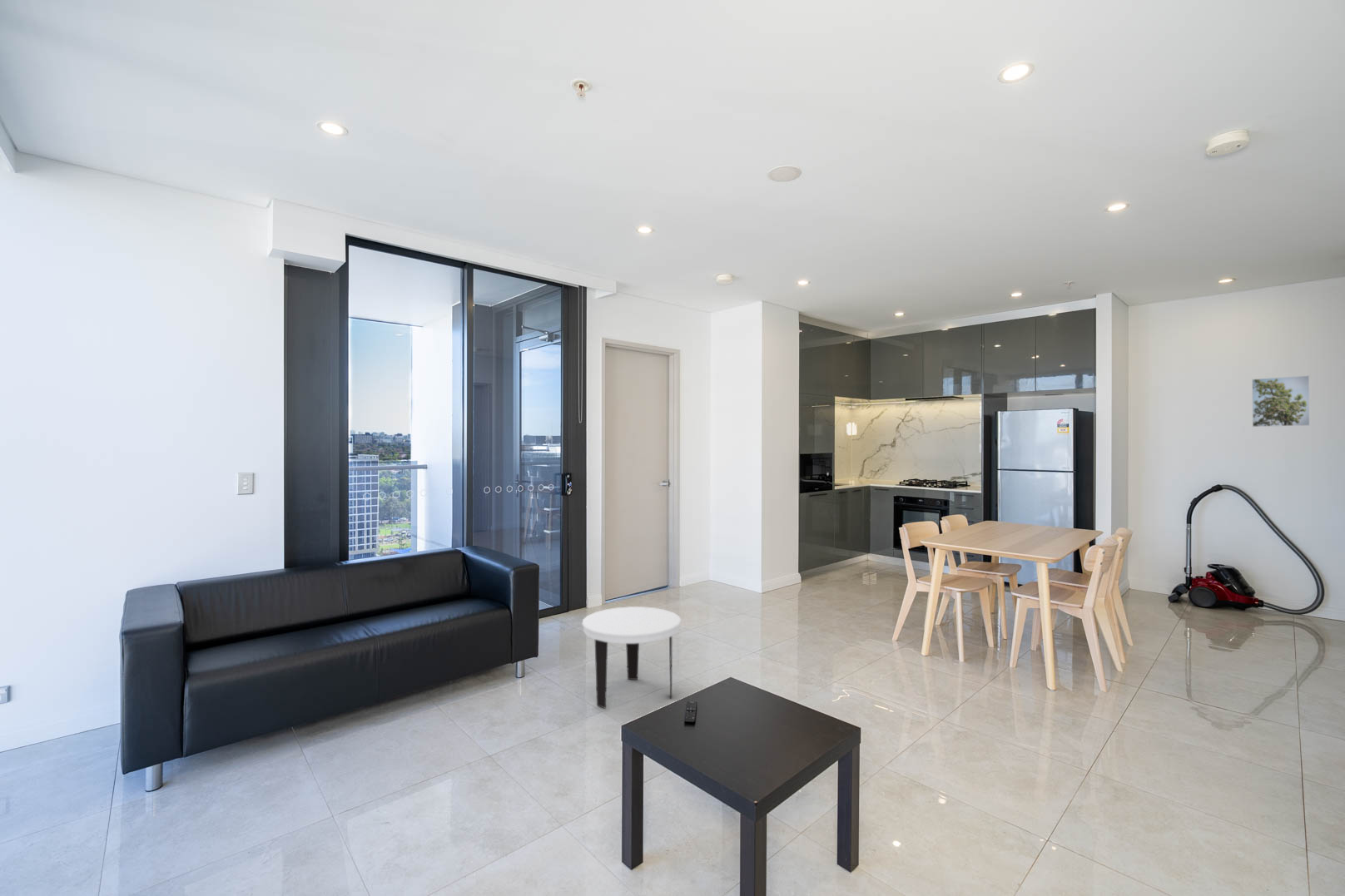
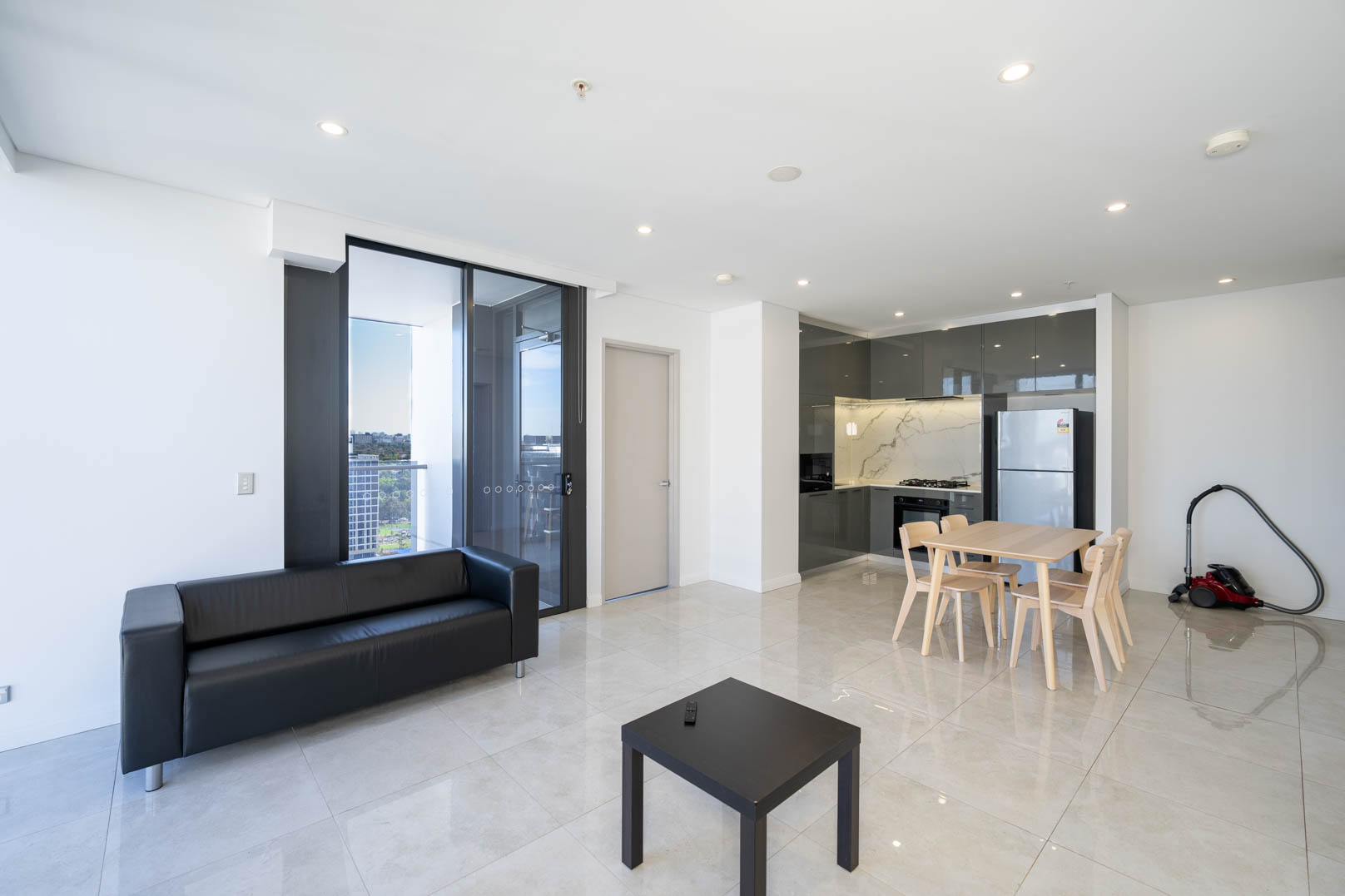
- side table [582,606,682,709]
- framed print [1251,374,1311,428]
